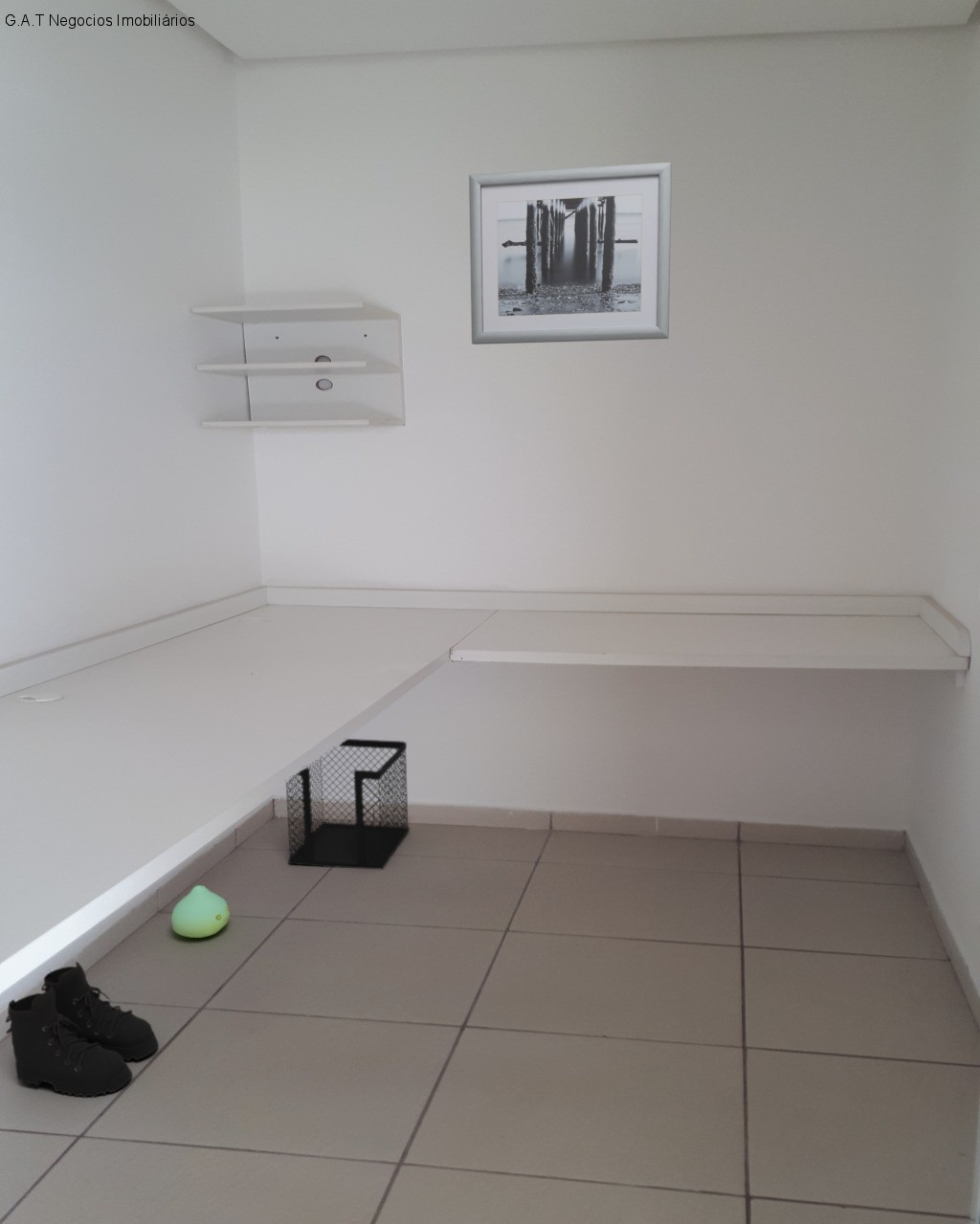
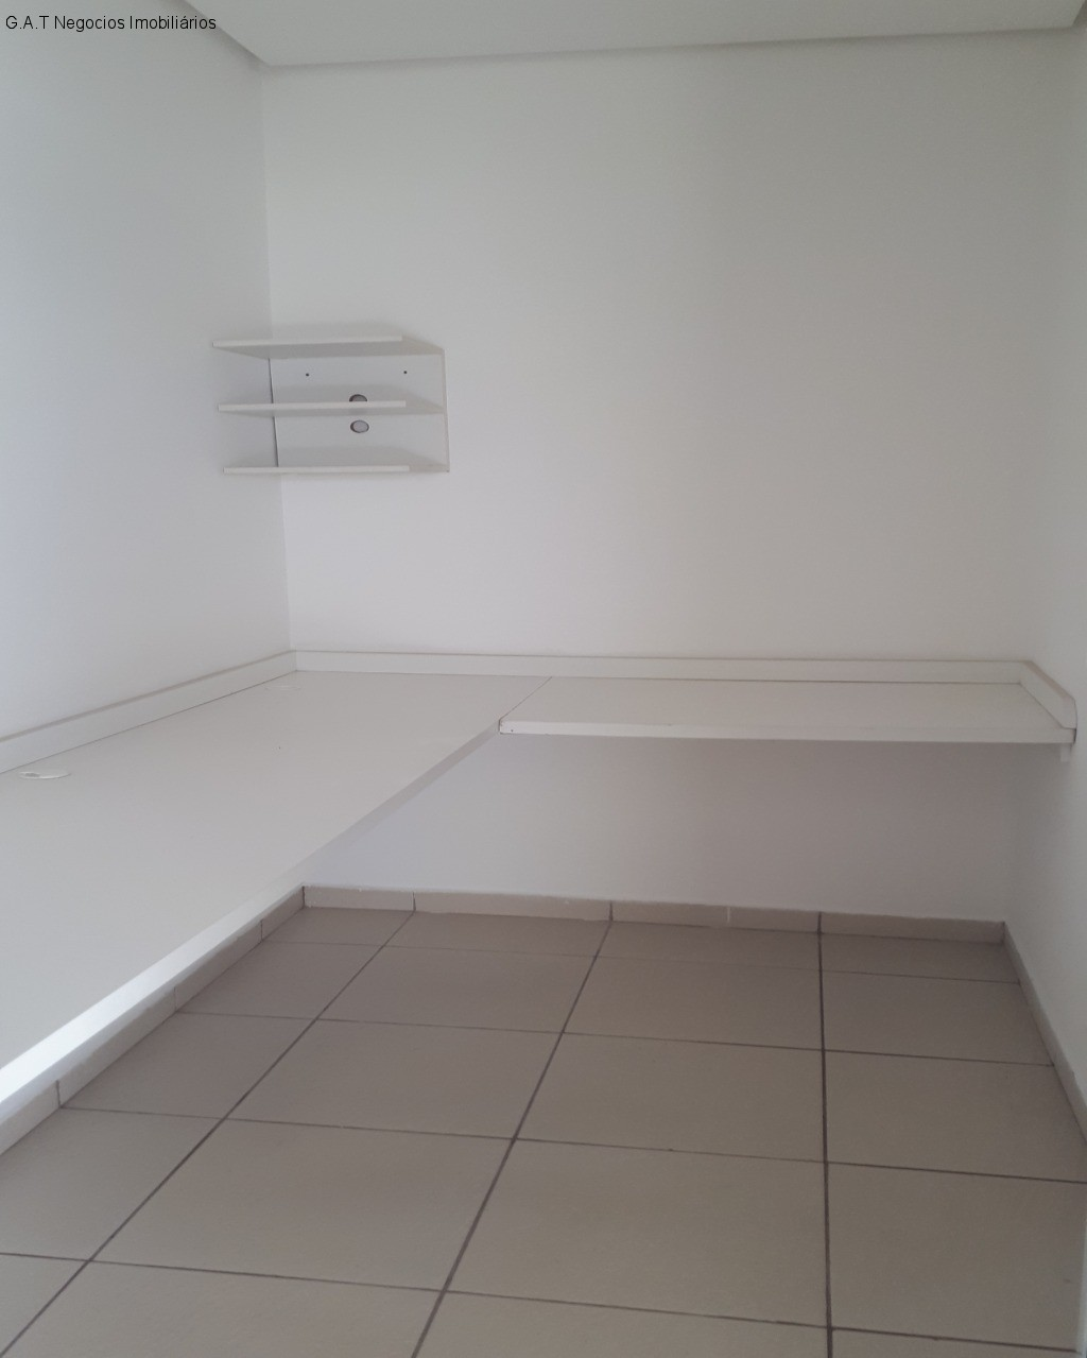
- wastebasket [285,738,411,870]
- wall art [468,162,673,345]
- plush toy [170,884,231,939]
- boots [5,961,160,1099]
